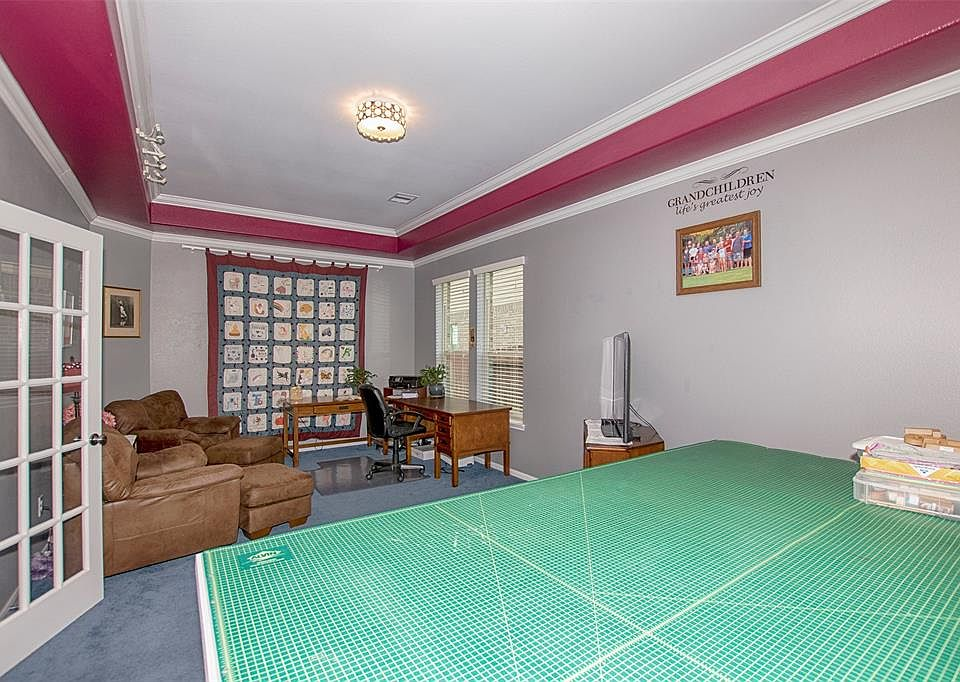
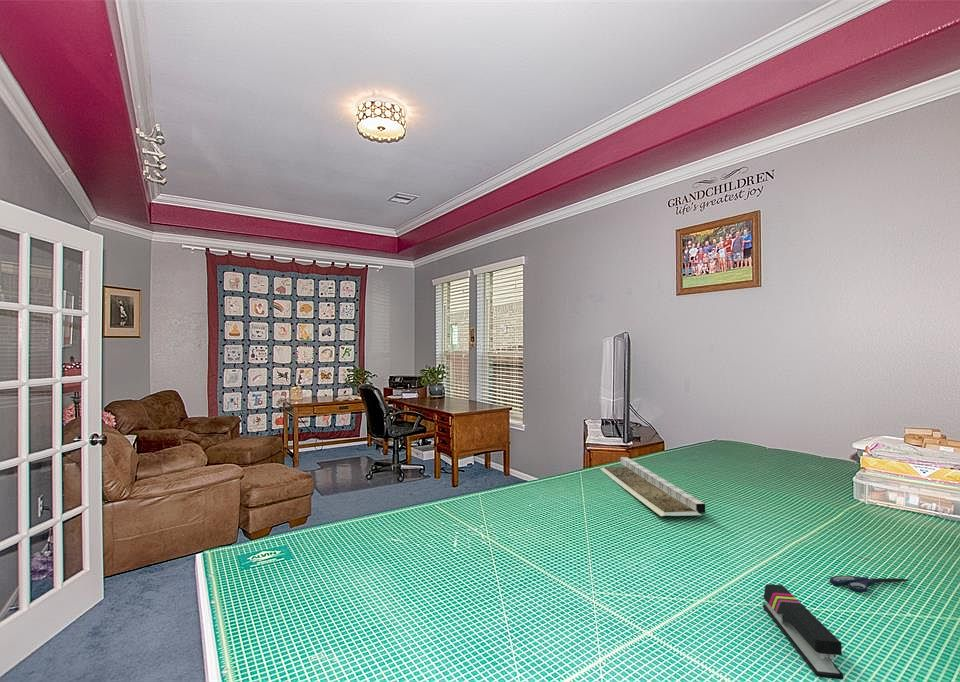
+ scissors [829,574,910,593]
+ ruler [599,456,706,517]
+ stapler [762,583,845,680]
